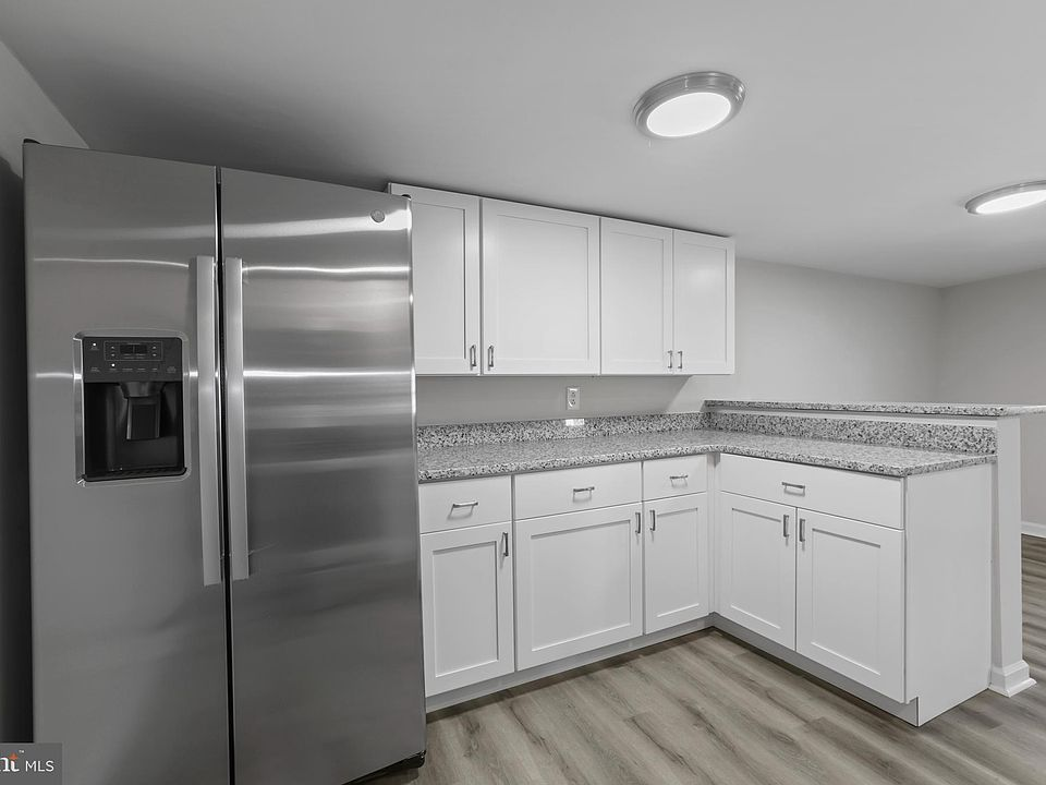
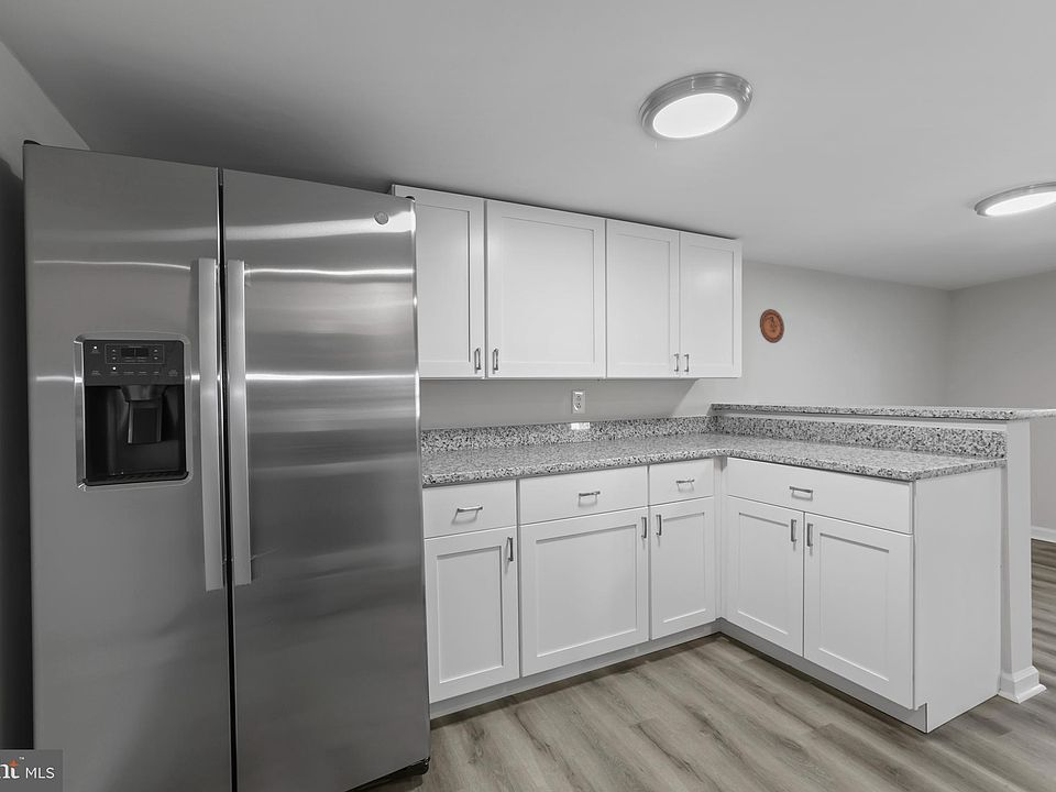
+ decorative plate [759,308,785,344]
